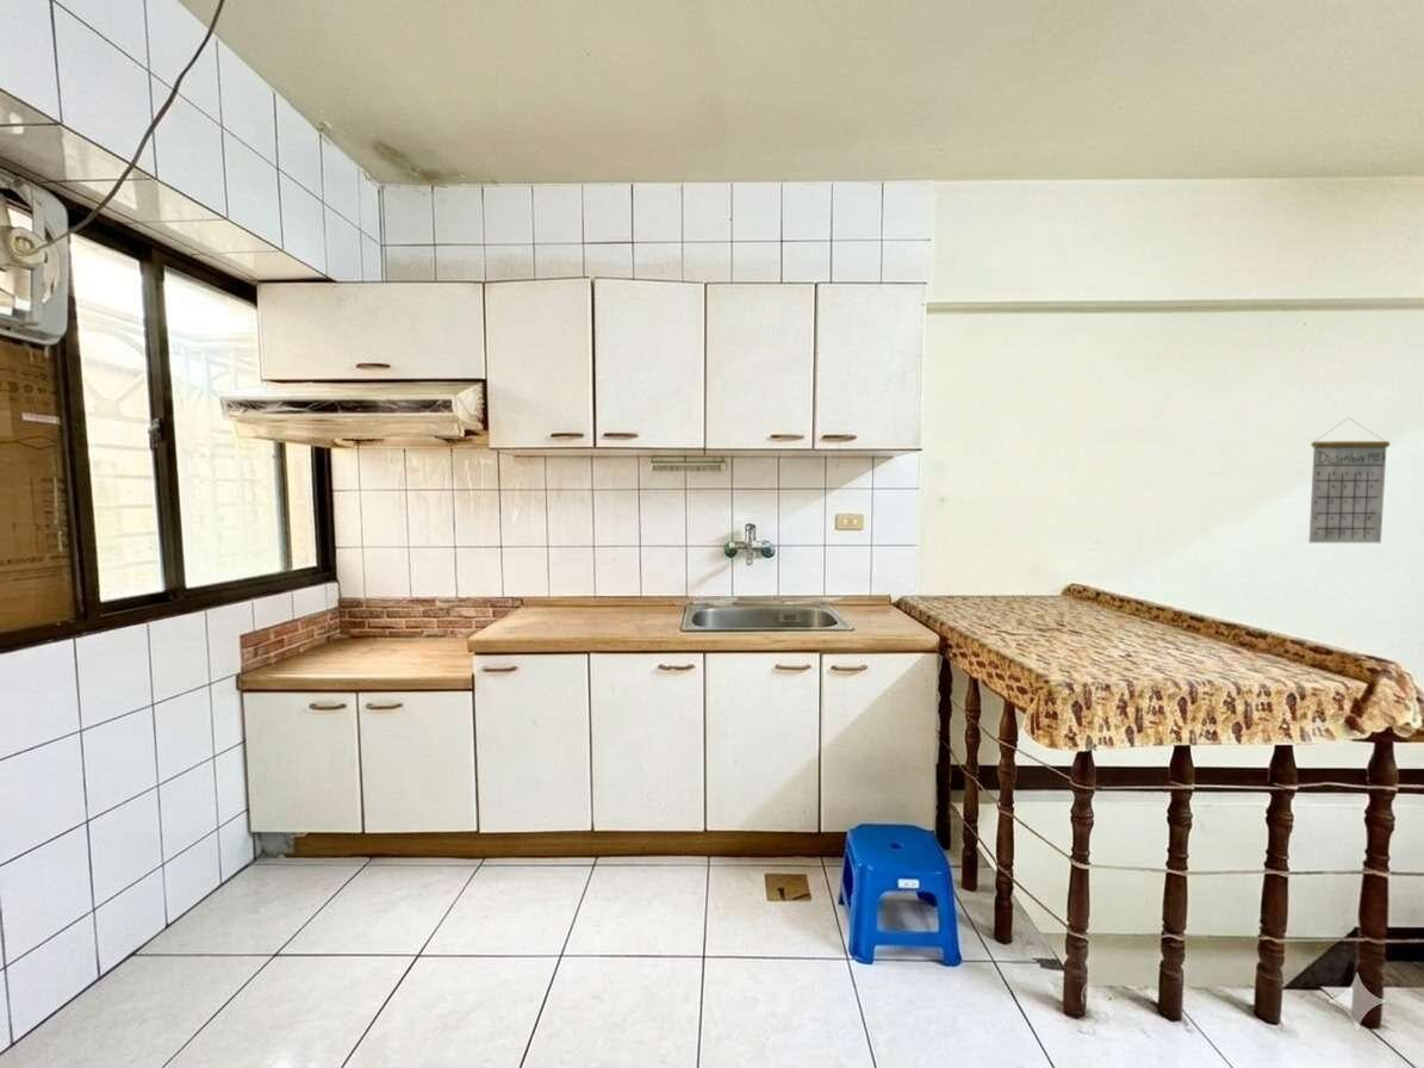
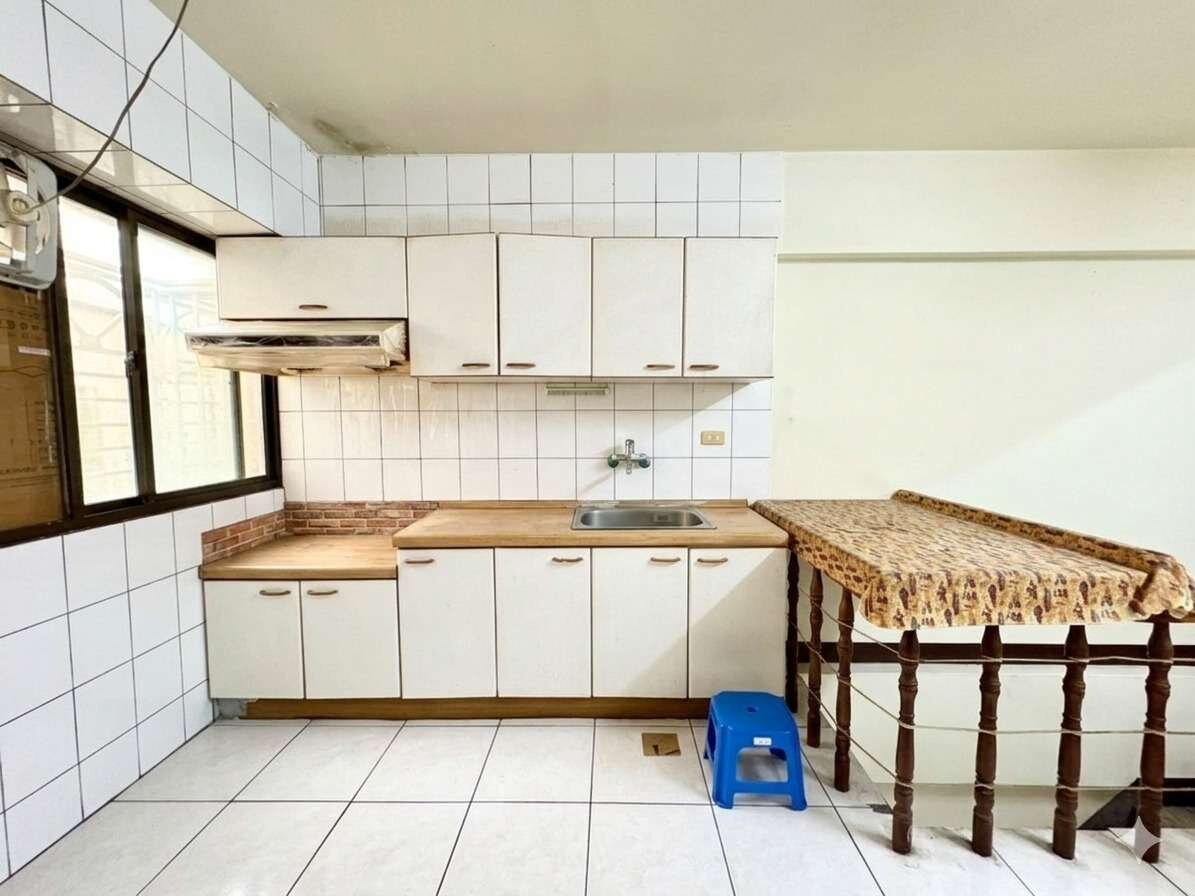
- calendar [1308,416,1392,544]
